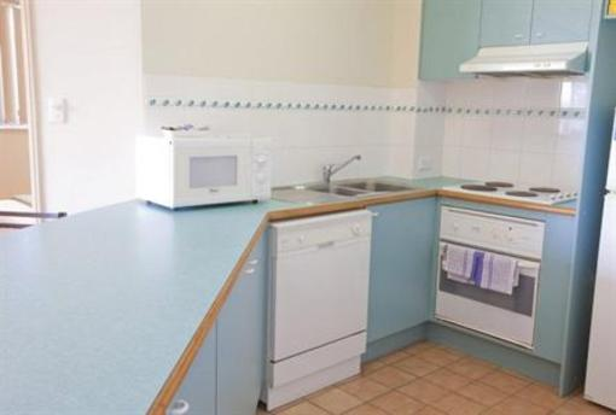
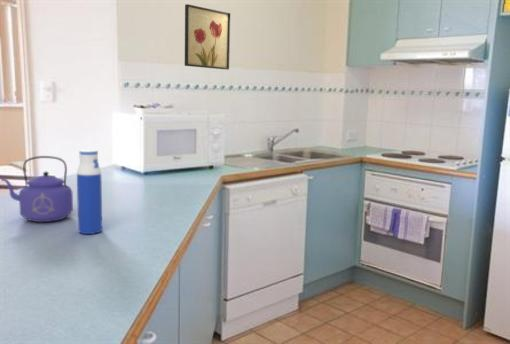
+ wall art [184,3,231,71]
+ kettle [0,155,74,223]
+ water bottle [76,149,103,235]
